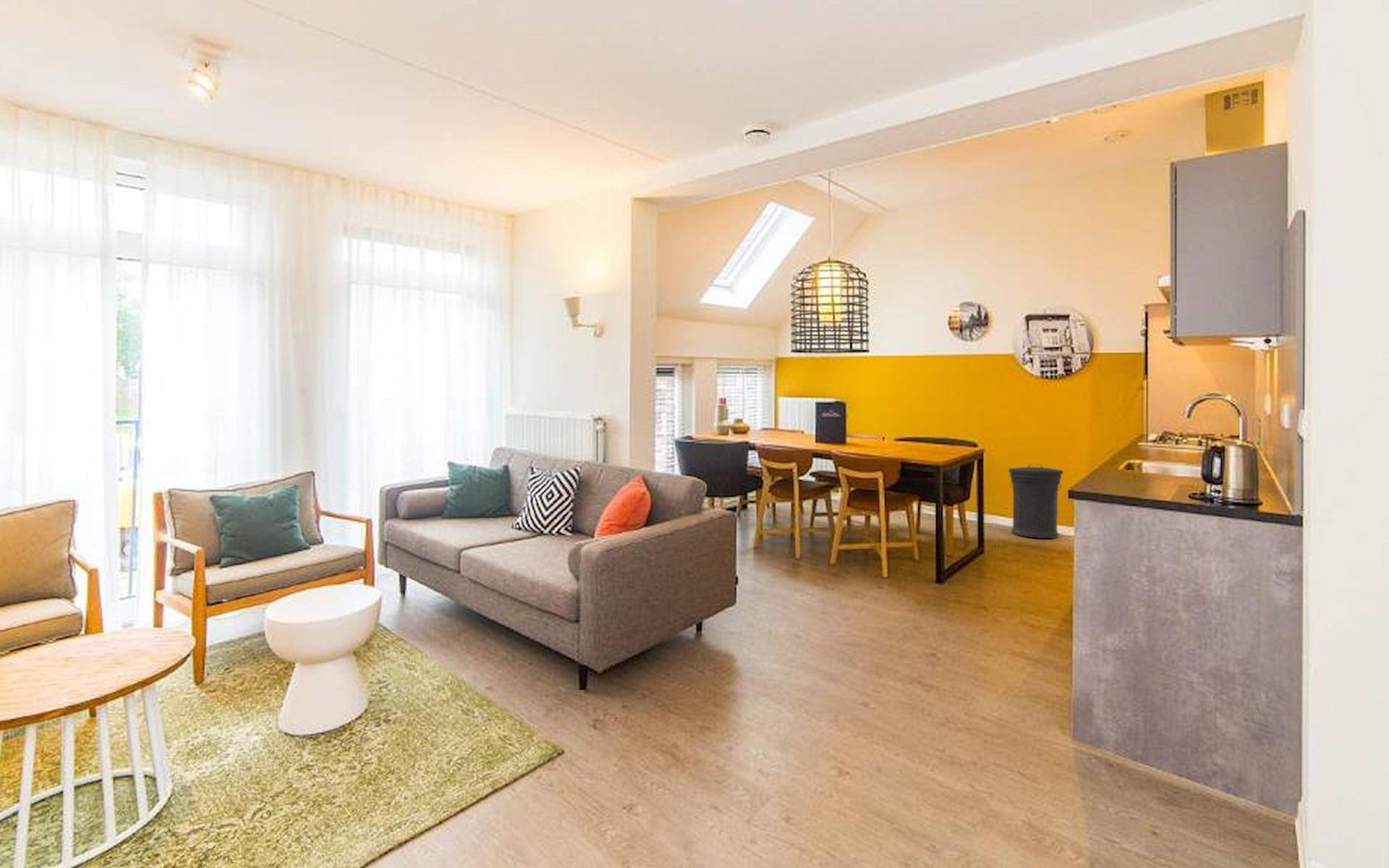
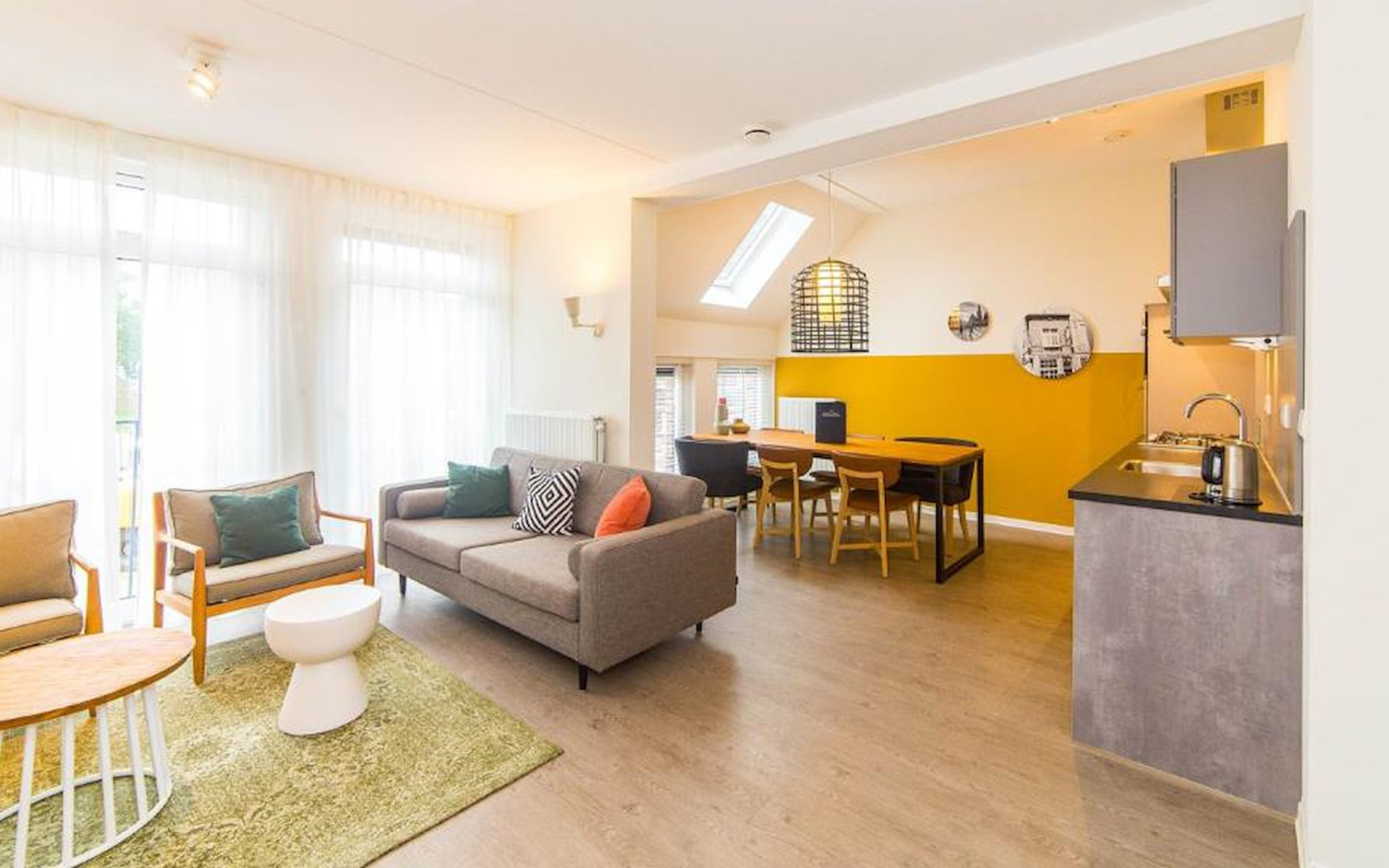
- trash can [1008,463,1064,539]
